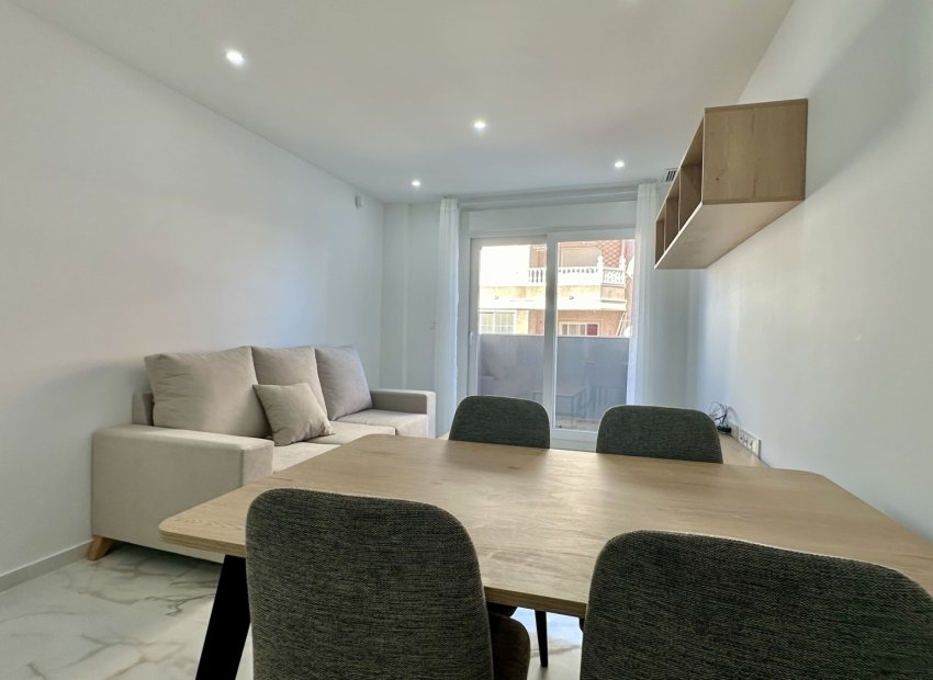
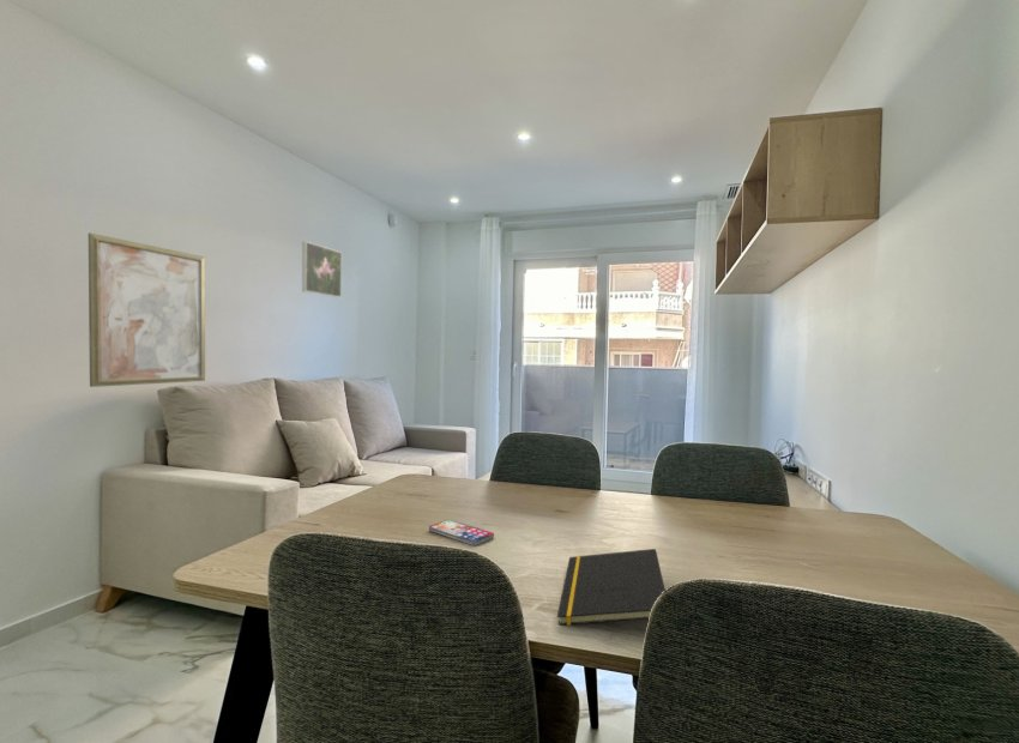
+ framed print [301,241,343,298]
+ smartphone [428,519,495,546]
+ wall art [88,232,206,388]
+ notepad [556,548,667,627]
